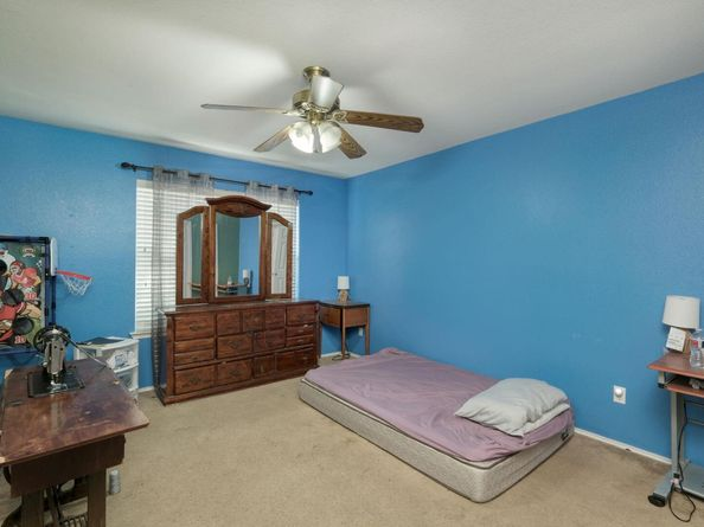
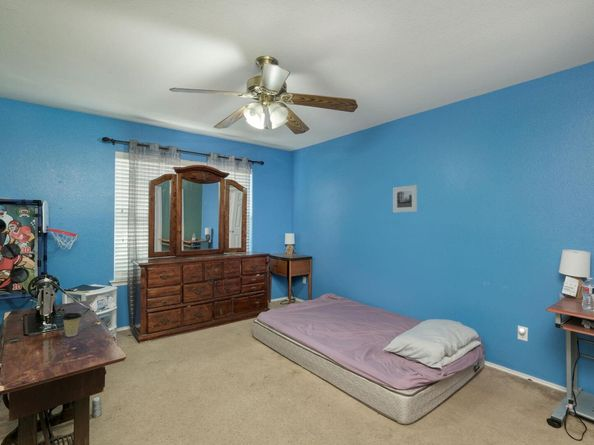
+ coffee cup [61,312,82,338]
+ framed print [392,184,418,213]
